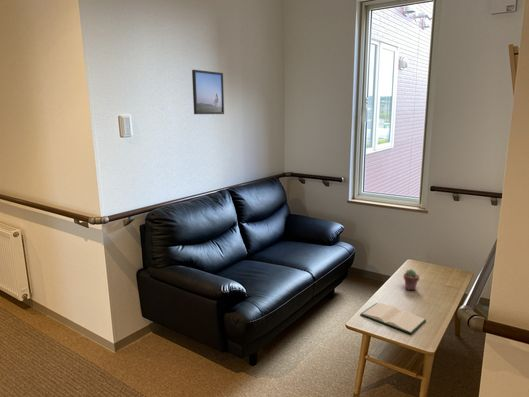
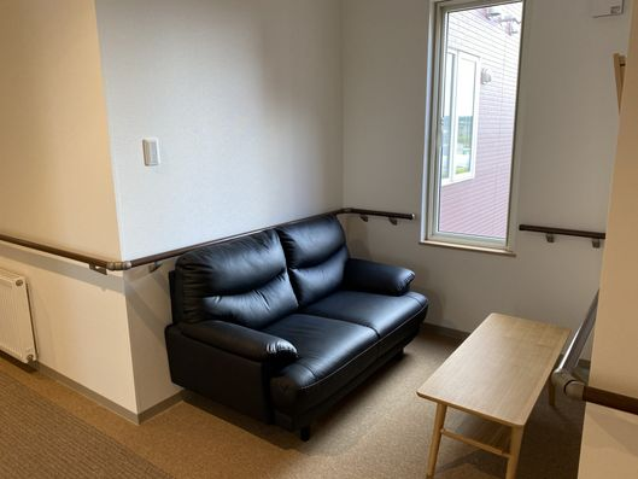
- potted succulent [402,268,421,291]
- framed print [191,69,225,115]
- hardback book [359,302,427,335]
